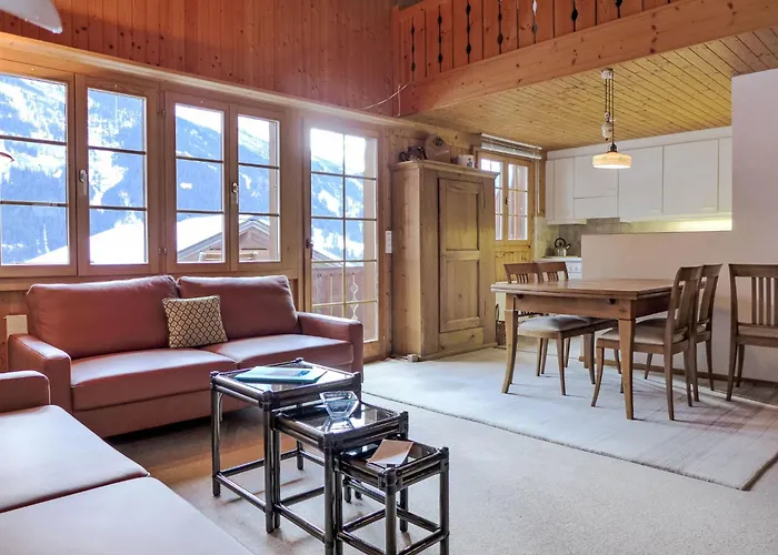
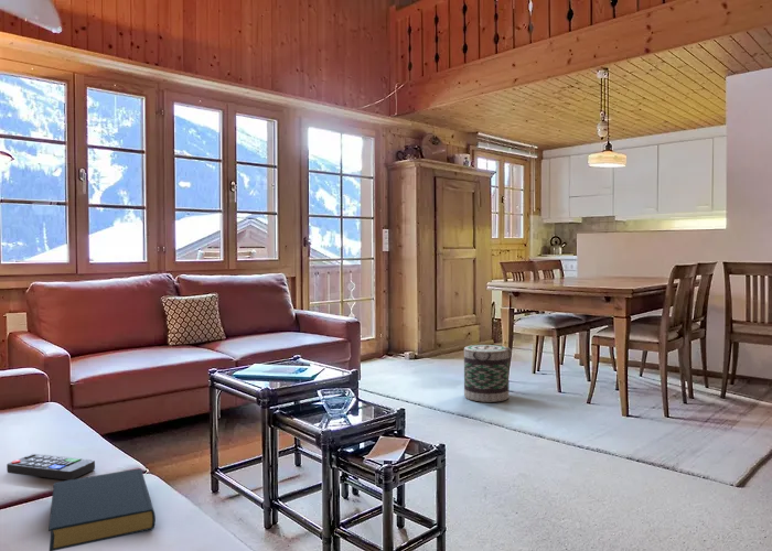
+ remote control [6,453,96,480]
+ hardback book [47,467,157,551]
+ basket [463,344,513,403]
